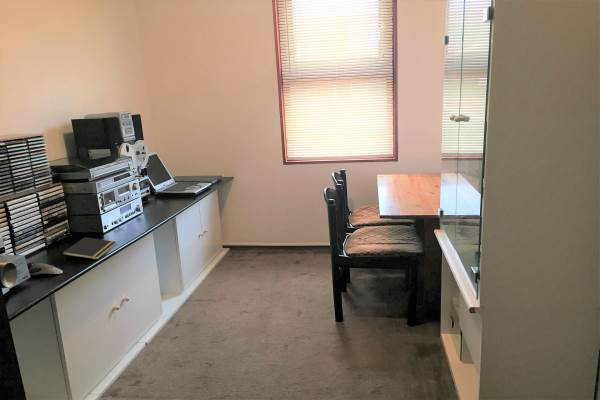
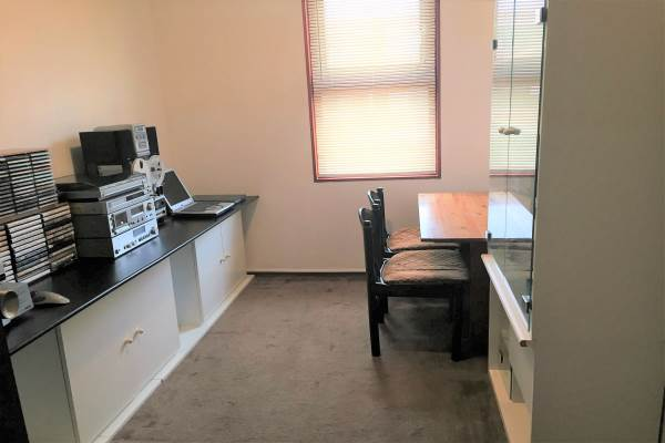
- notepad [62,236,116,262]
